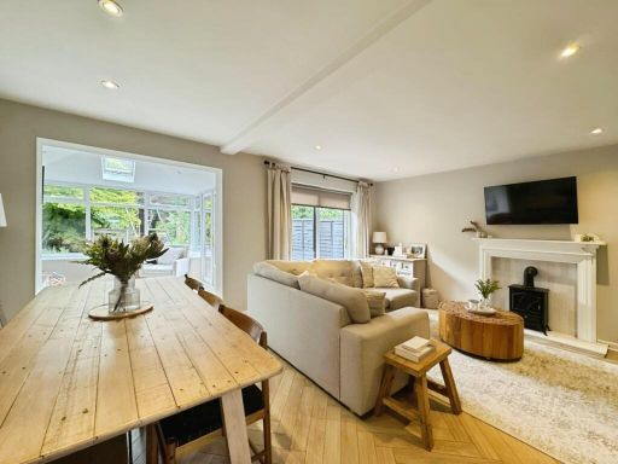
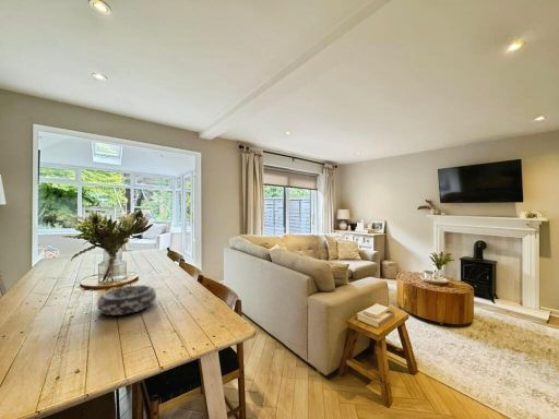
+ decorative bowl [96,284,157,316]
